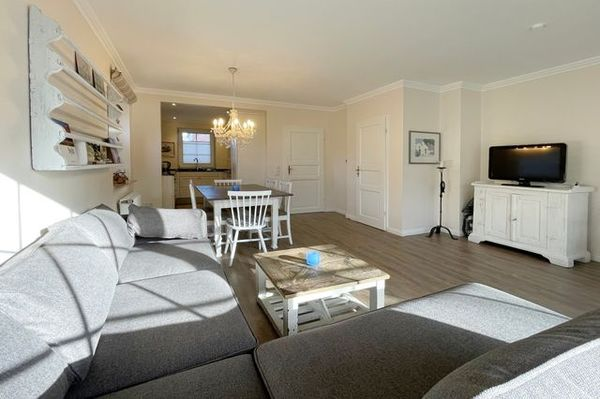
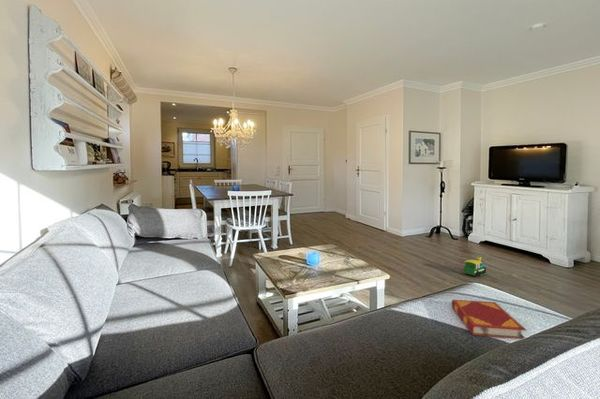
+ hardback book [451,299,527,340]
+ toy train [463,256,488,278]
